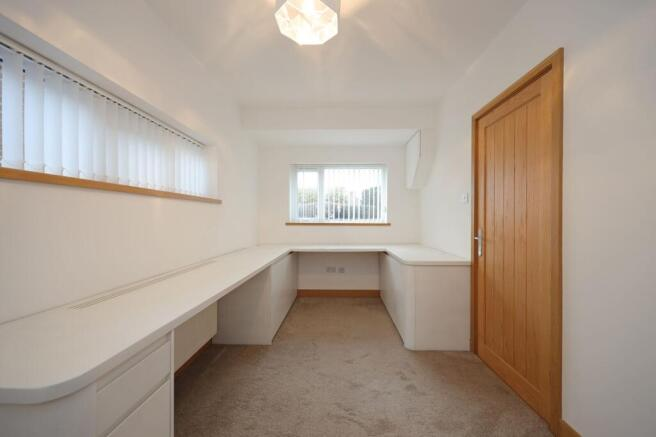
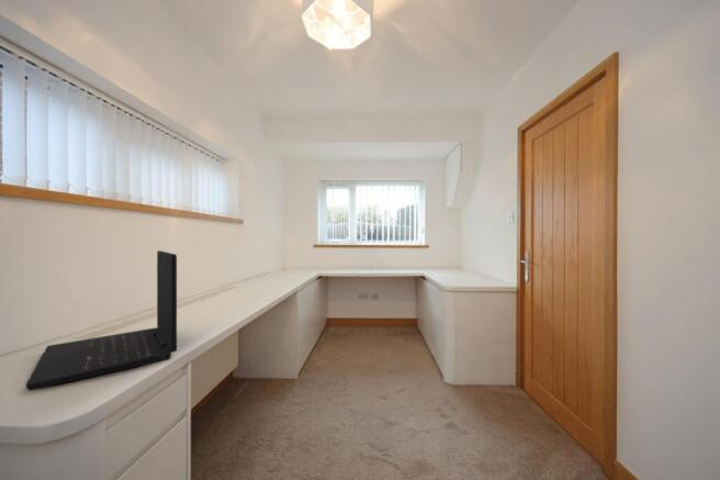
+ laptop [25,249,178,391]
